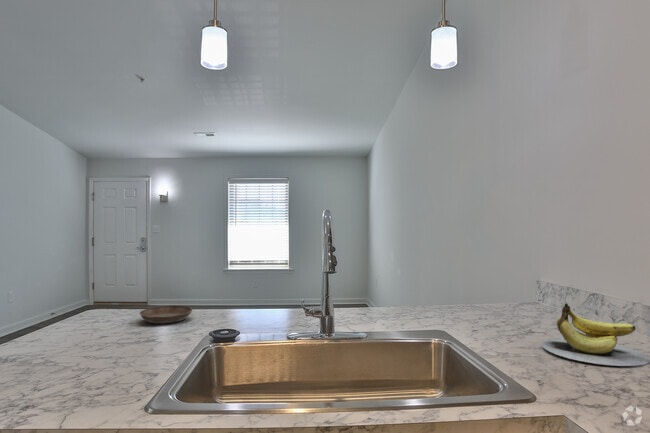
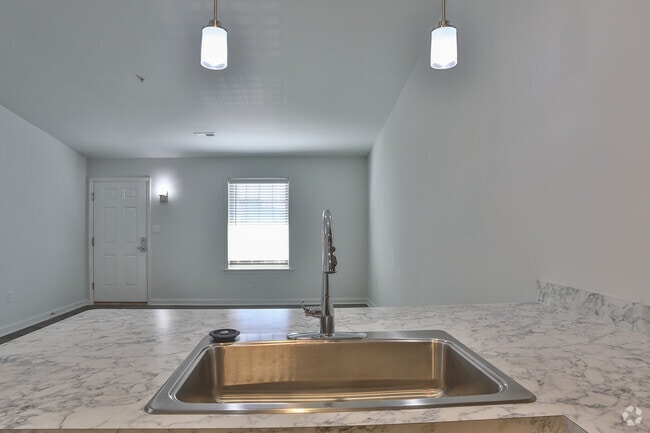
- banana [540,302,650,367]
- saucer [138,305,194,325]
